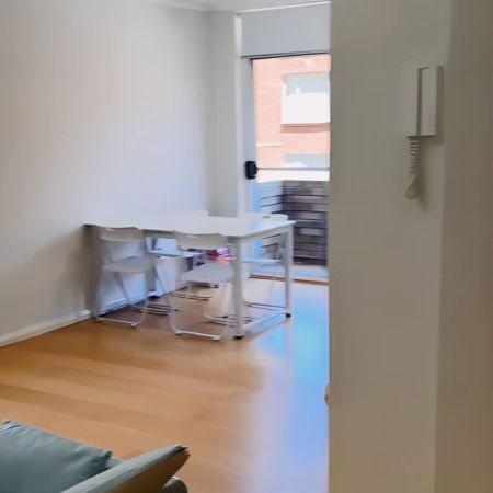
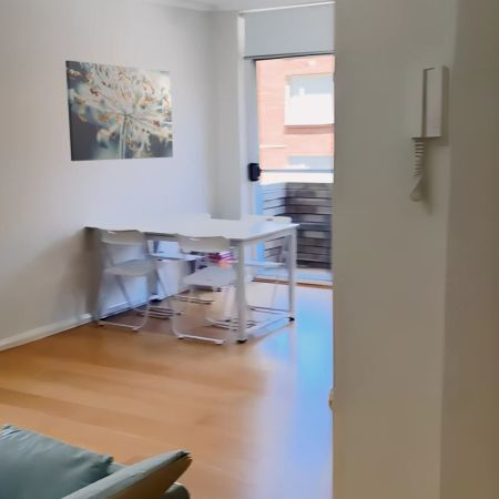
+ wall art [64,60,174,162]
